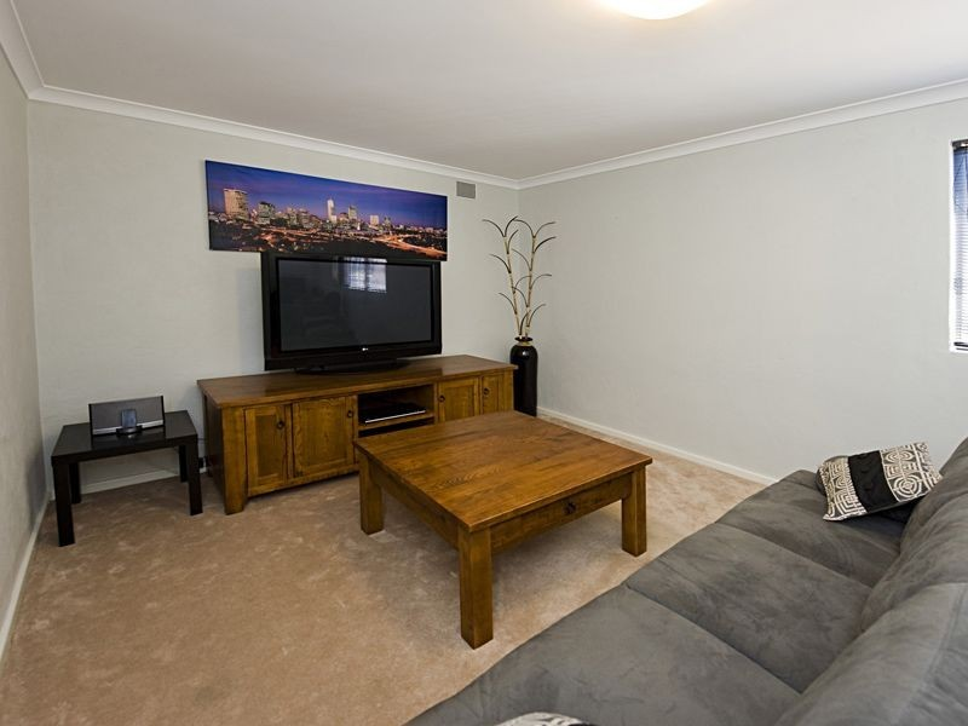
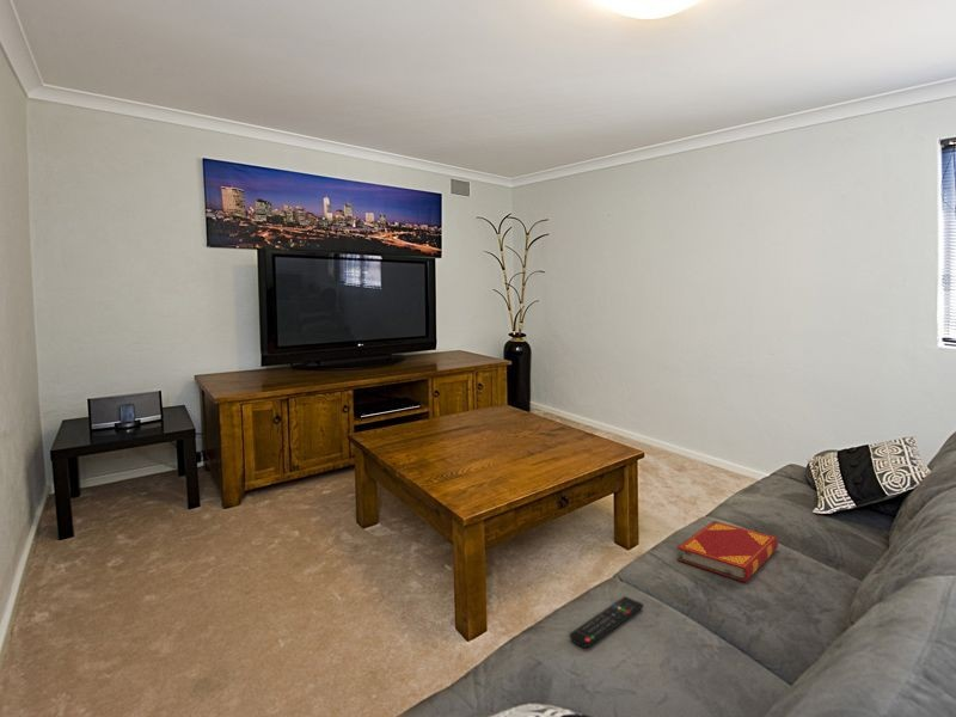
+ remote control [569,595,644,649]
+ hardback book [676,520,779,583]
